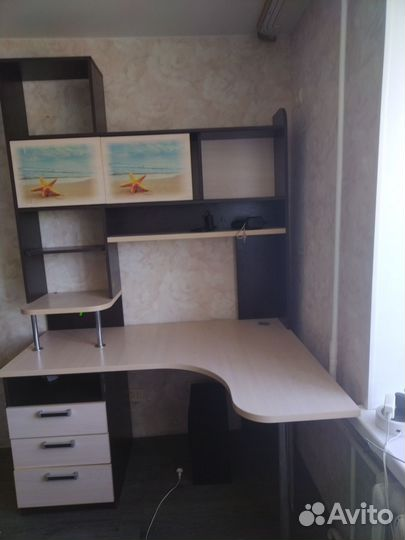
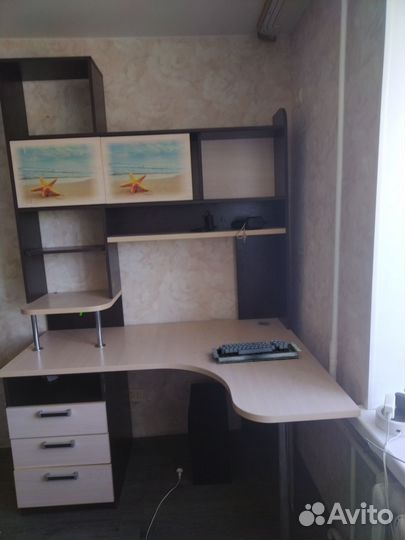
+ computer keyboard [211,339,302,365]
